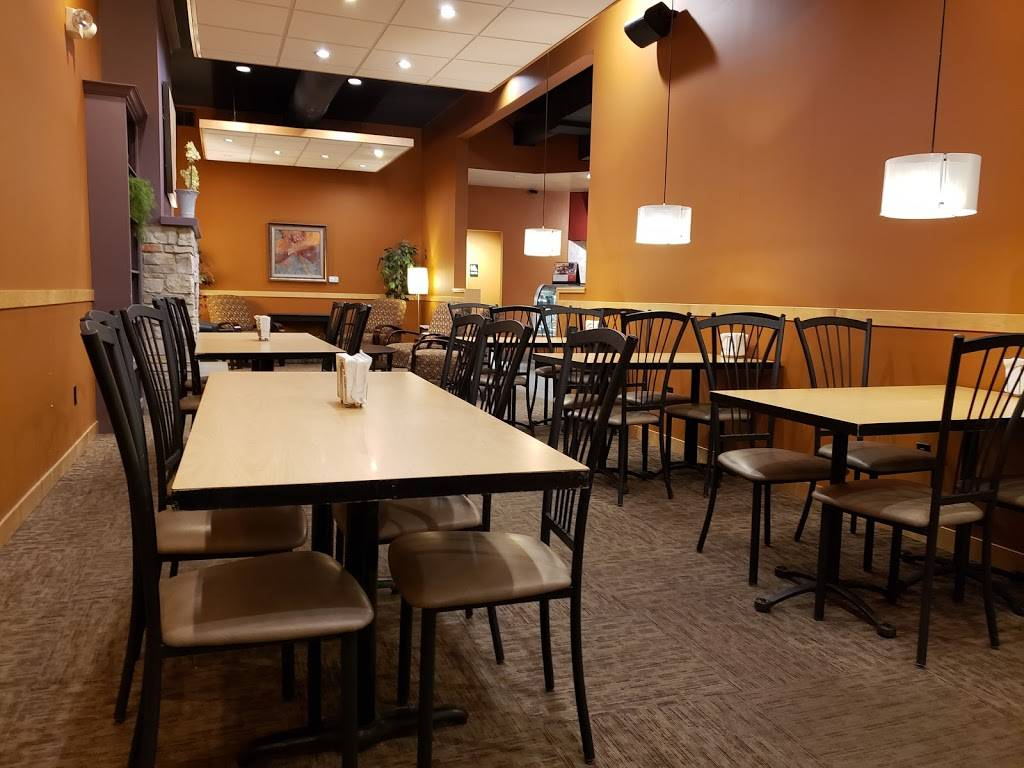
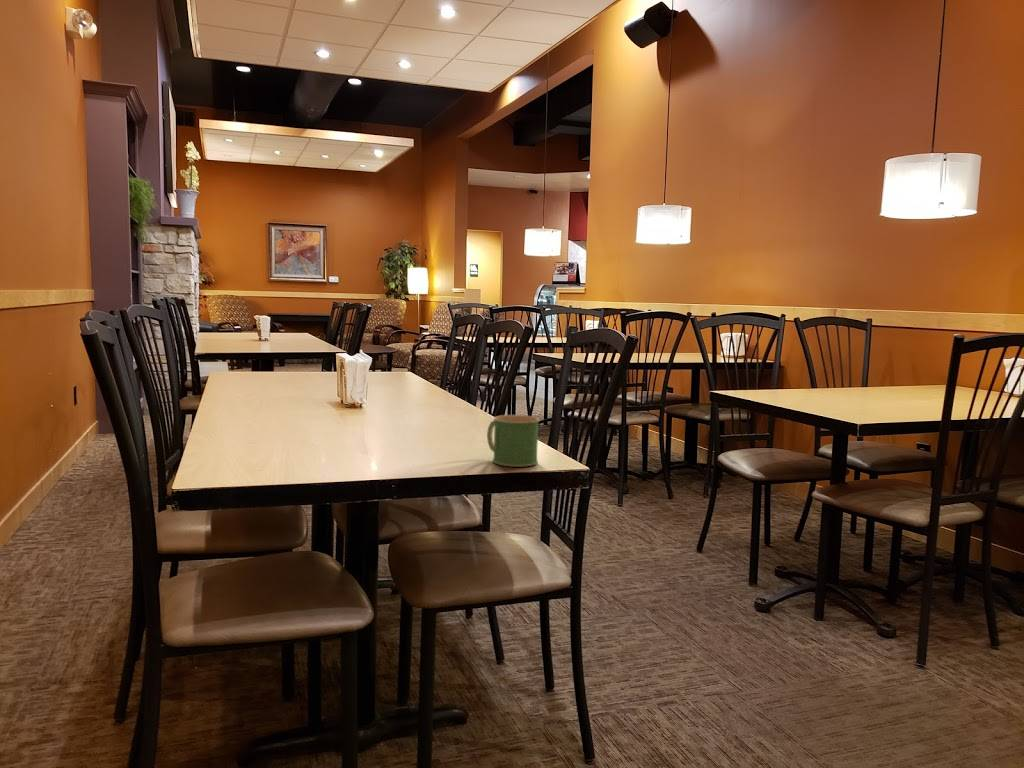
+ mug [486,414,540,467]
